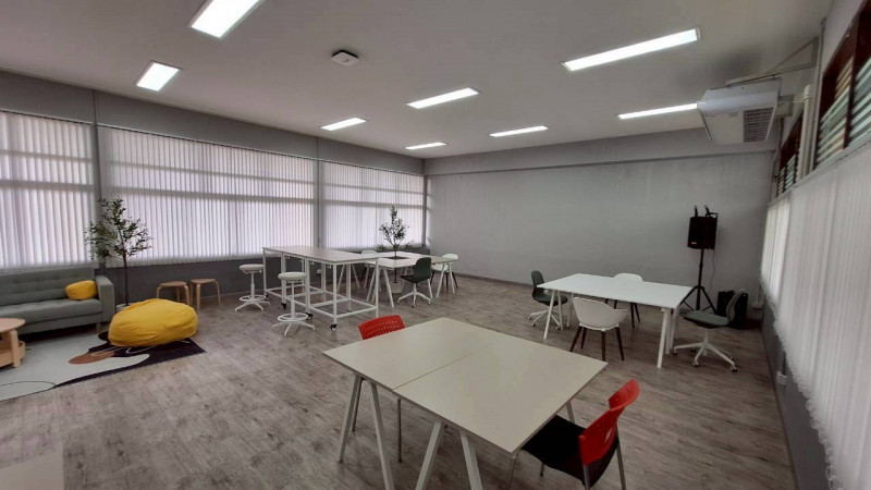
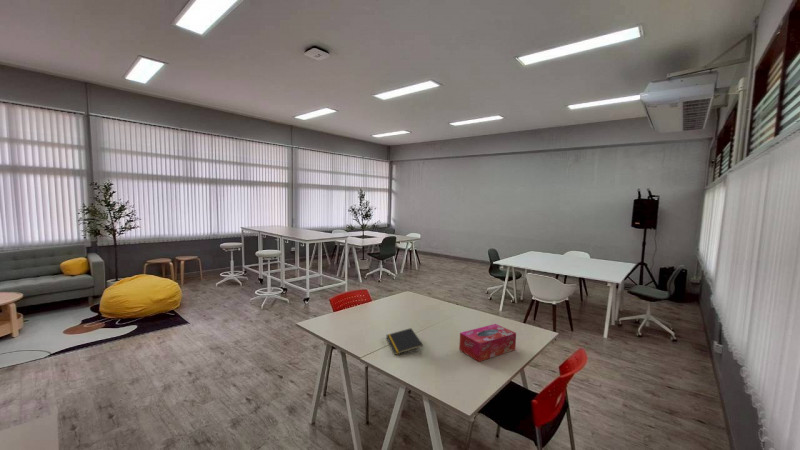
+ notepad [385,327,424,356]
+ tissue box [458,323,517,363]
